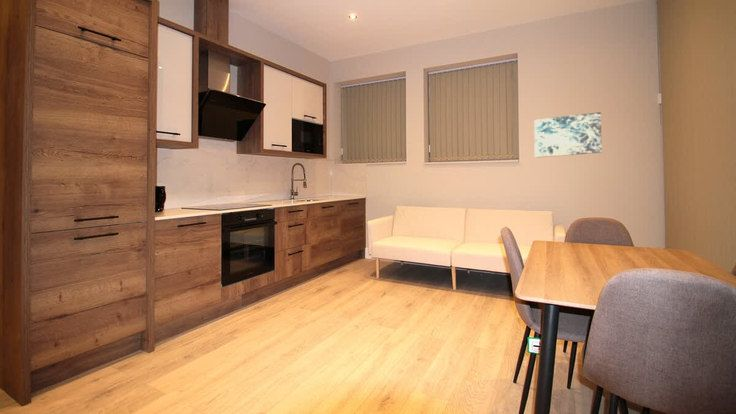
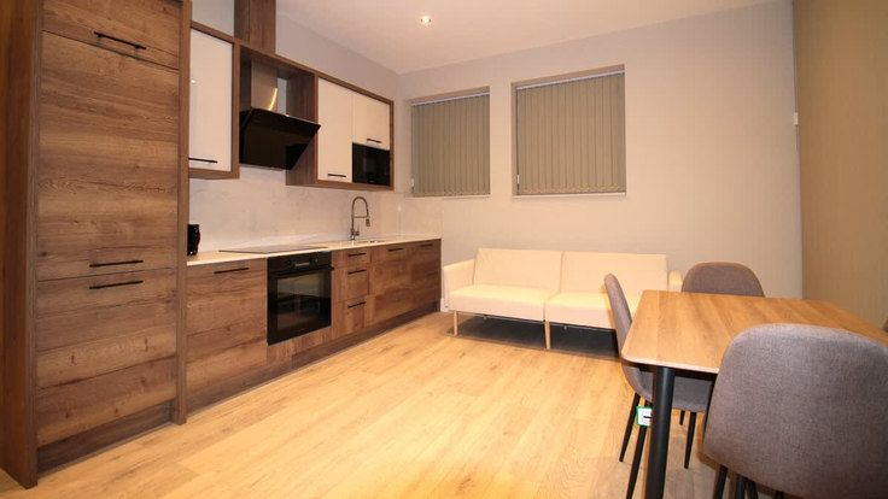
- wall art [533,111,603,159]
